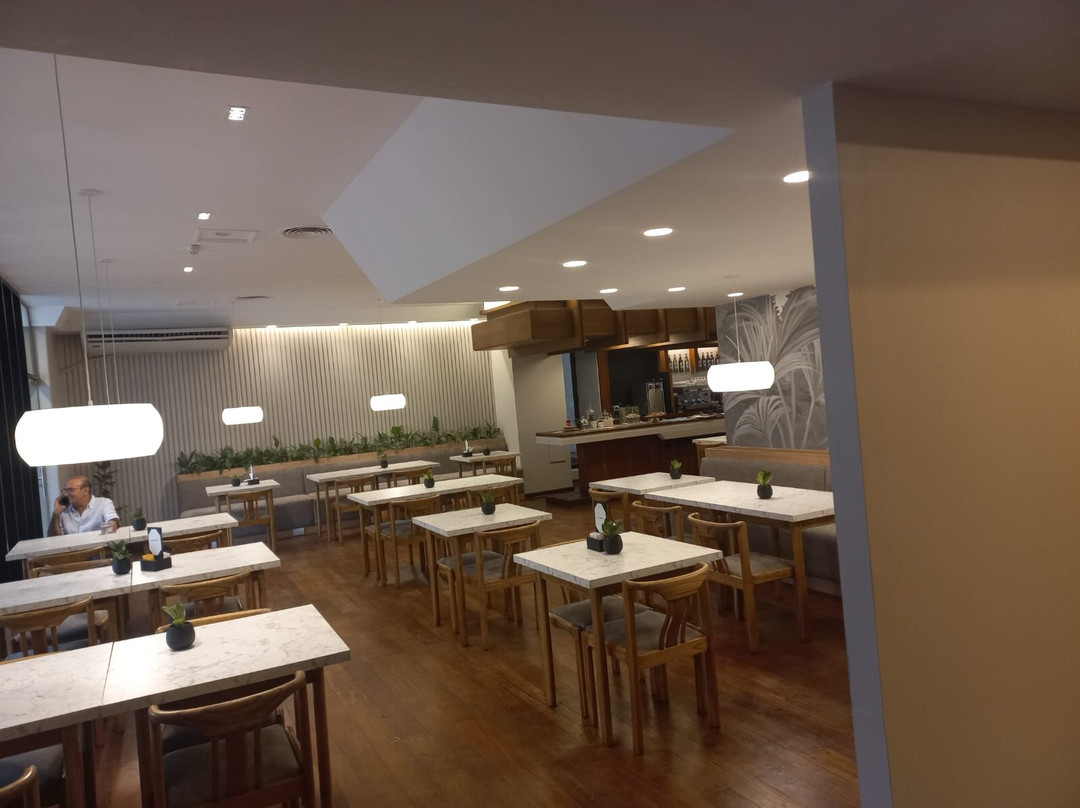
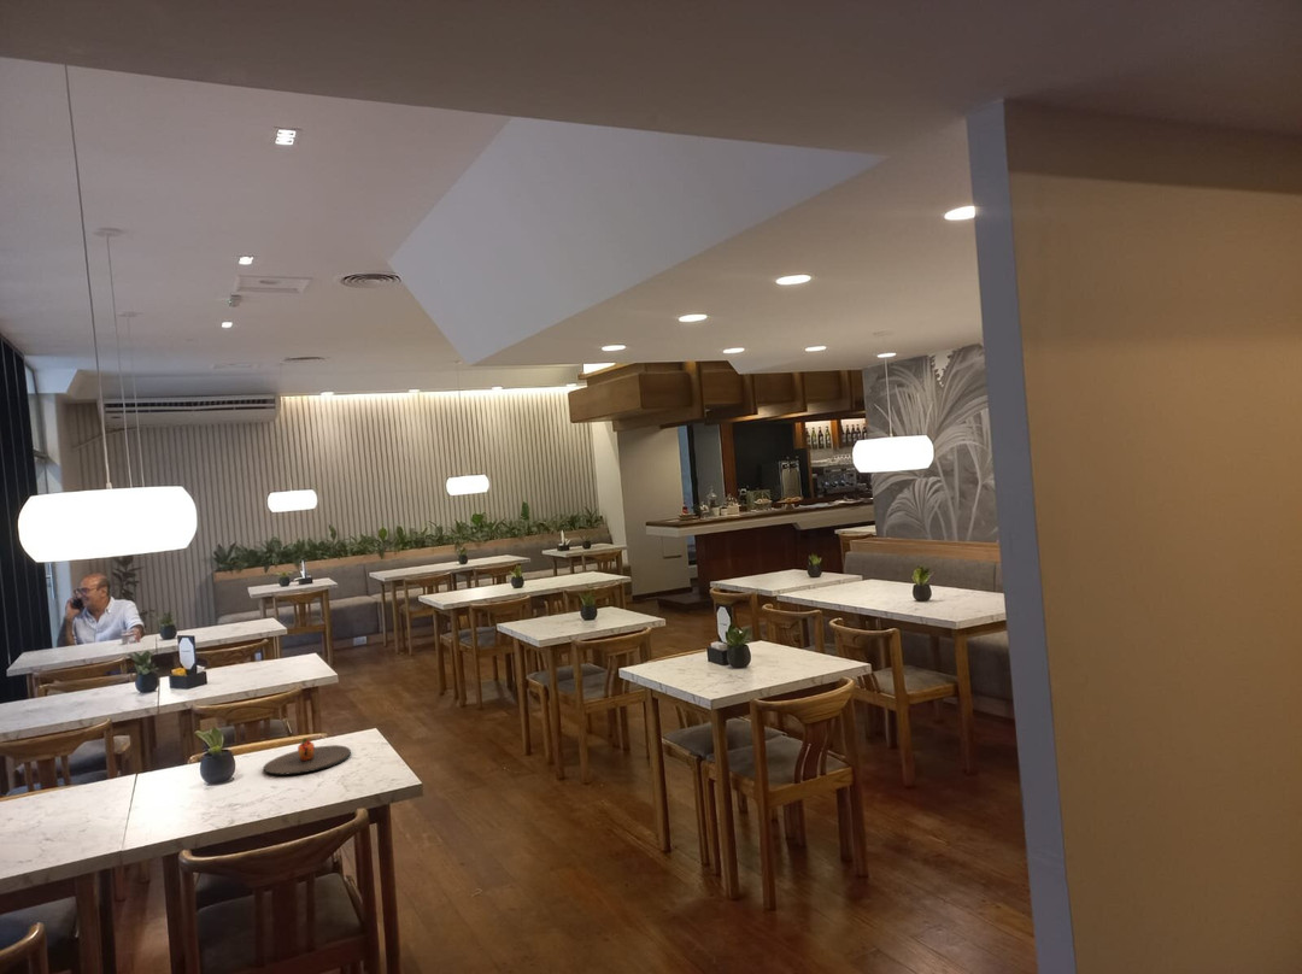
+ plate [262,737,352,776]
